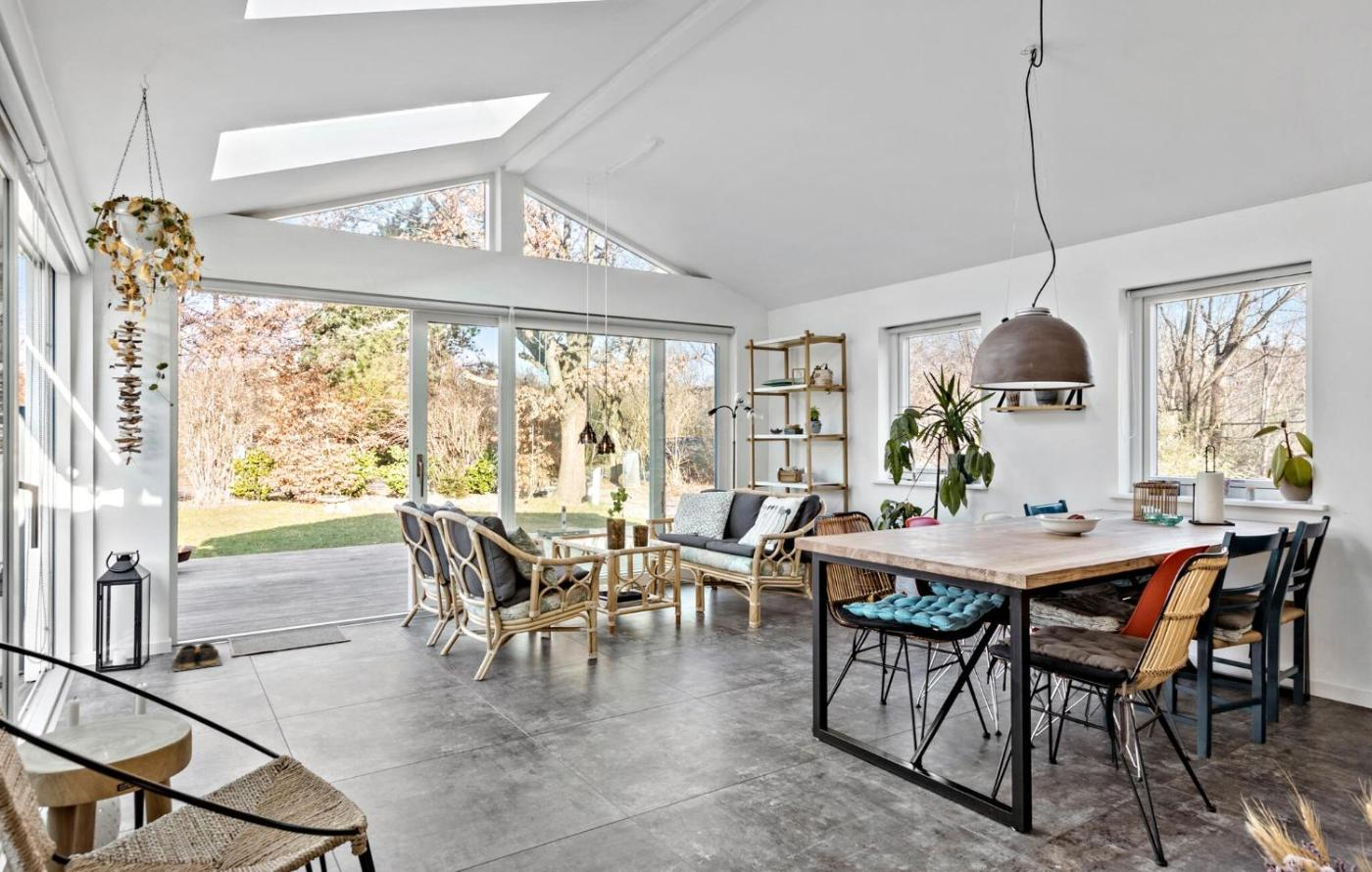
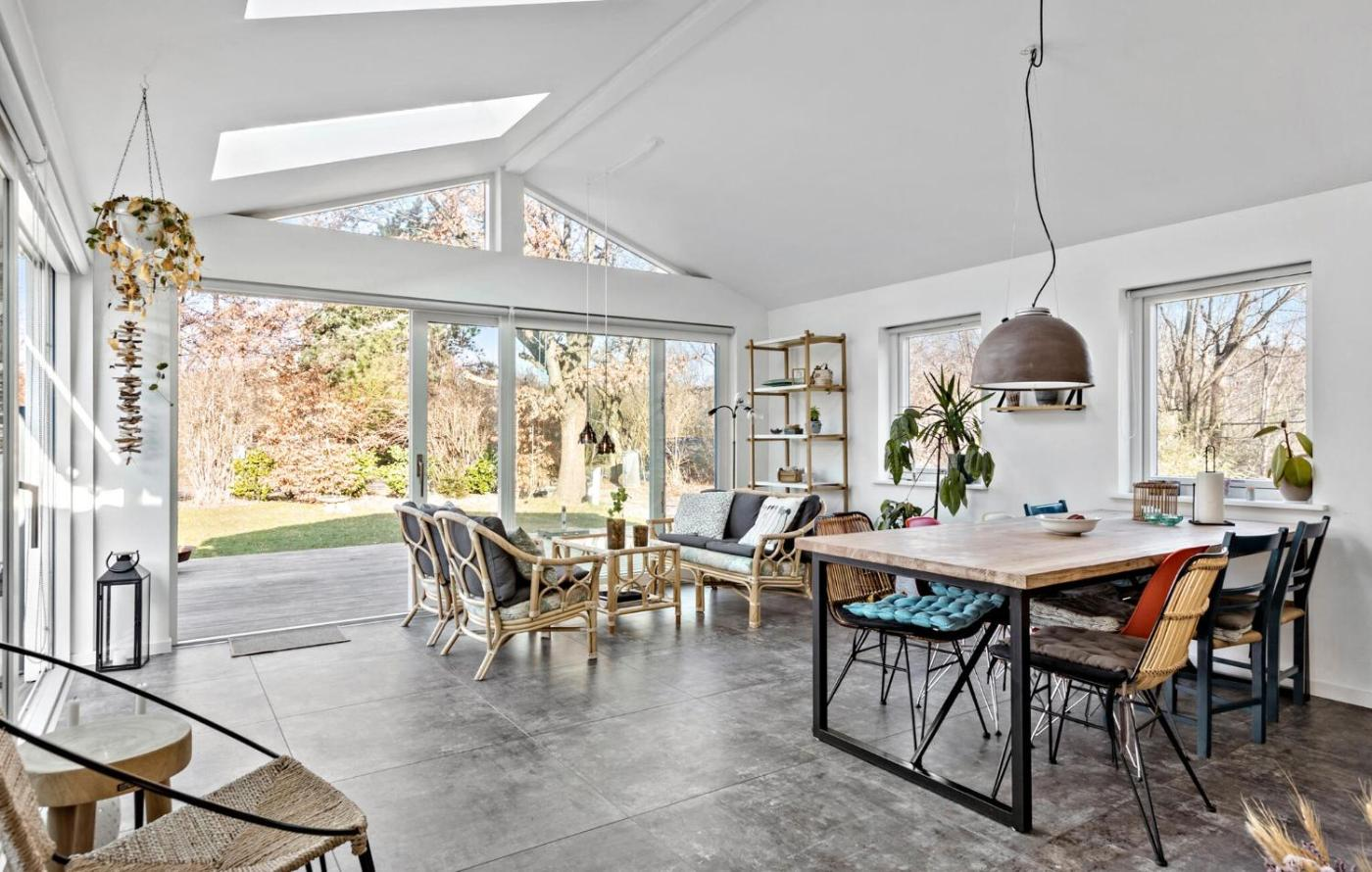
- shoes [171,642,223,672]
